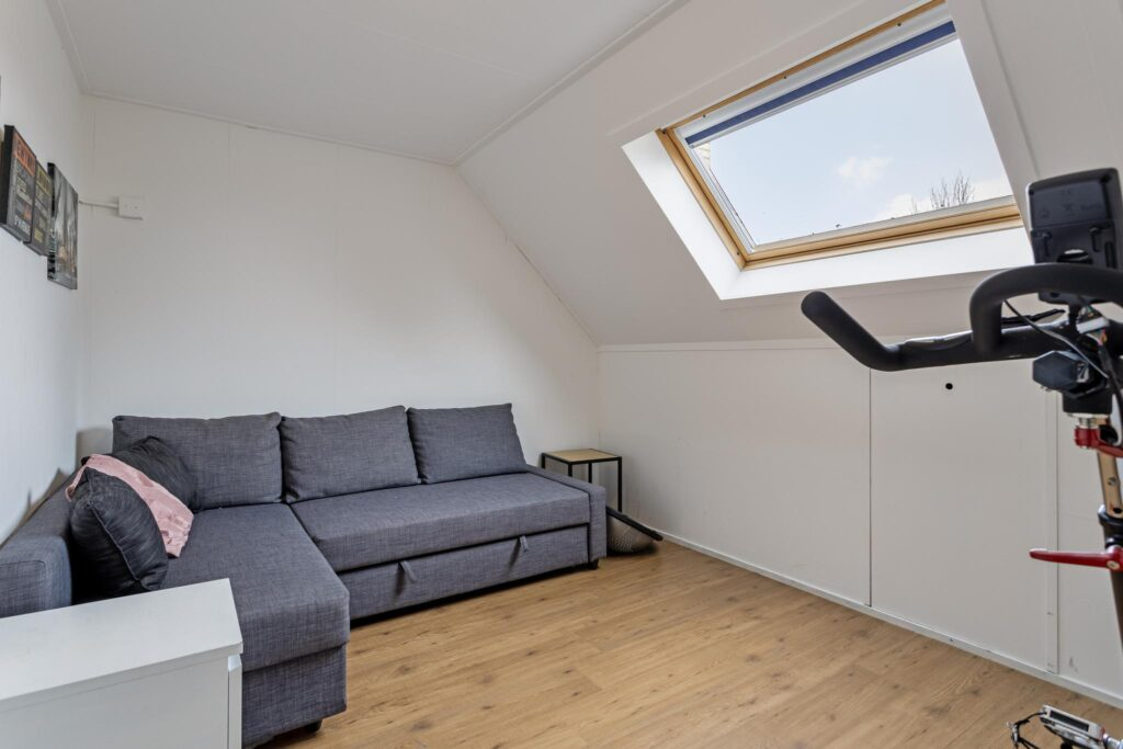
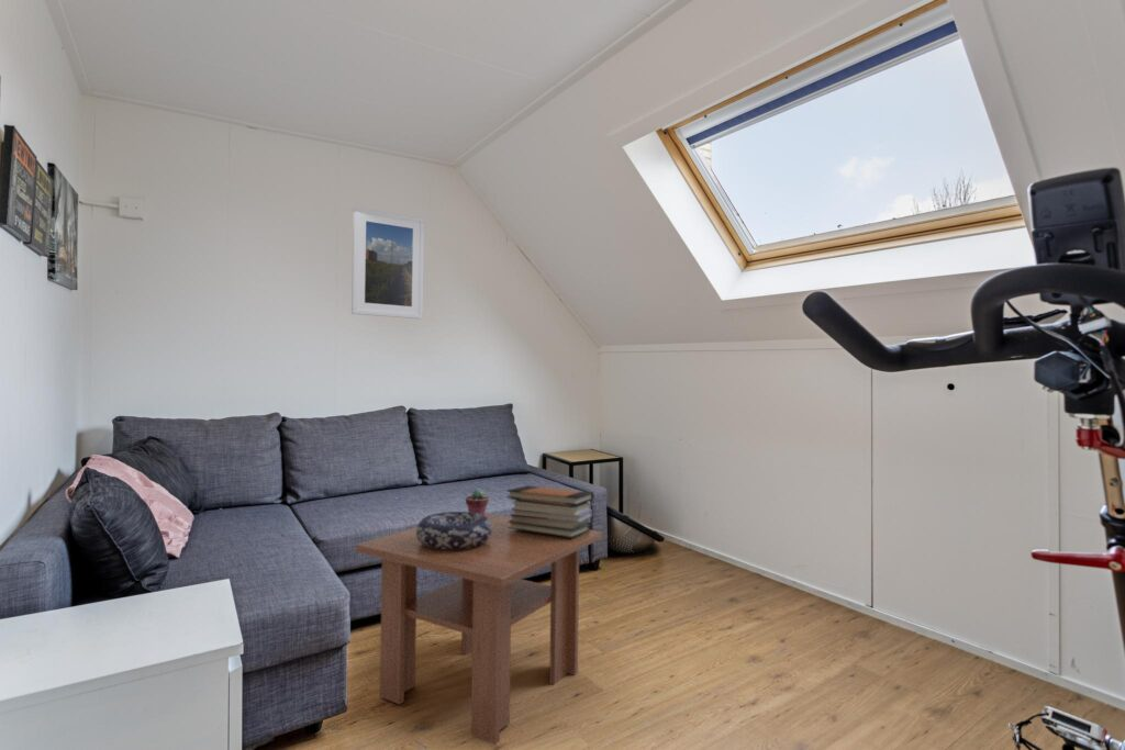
+ book stack [505,484,594,538]
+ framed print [350,206,425,320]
+ coffee table [355,512,603,746]
+ decorative bowl [415,511,492,550]
+ potted succulent [465,488,490,515]
